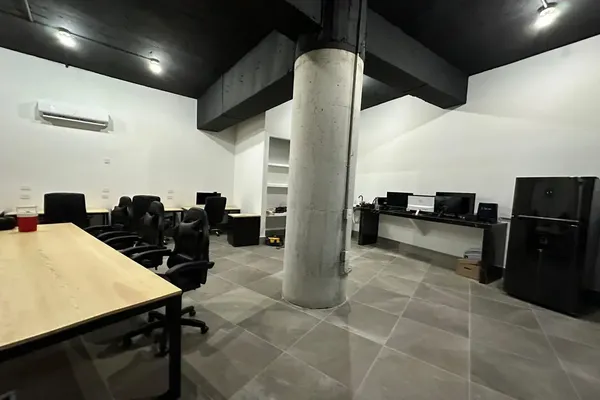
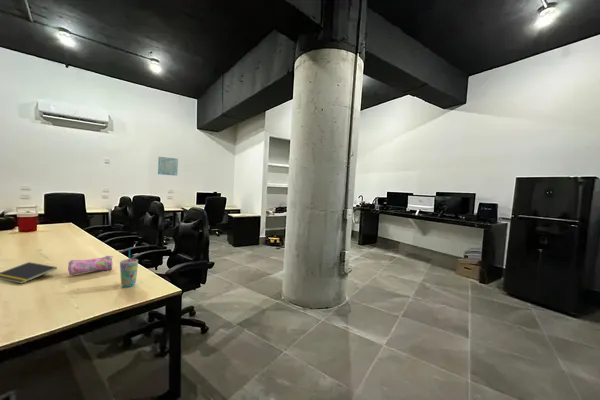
+ wall art [157,156,179,176]
+ pencil case [67,255,114,276]
+ notepad [0,261,58,285]
+ cup [119,248,139,288]
